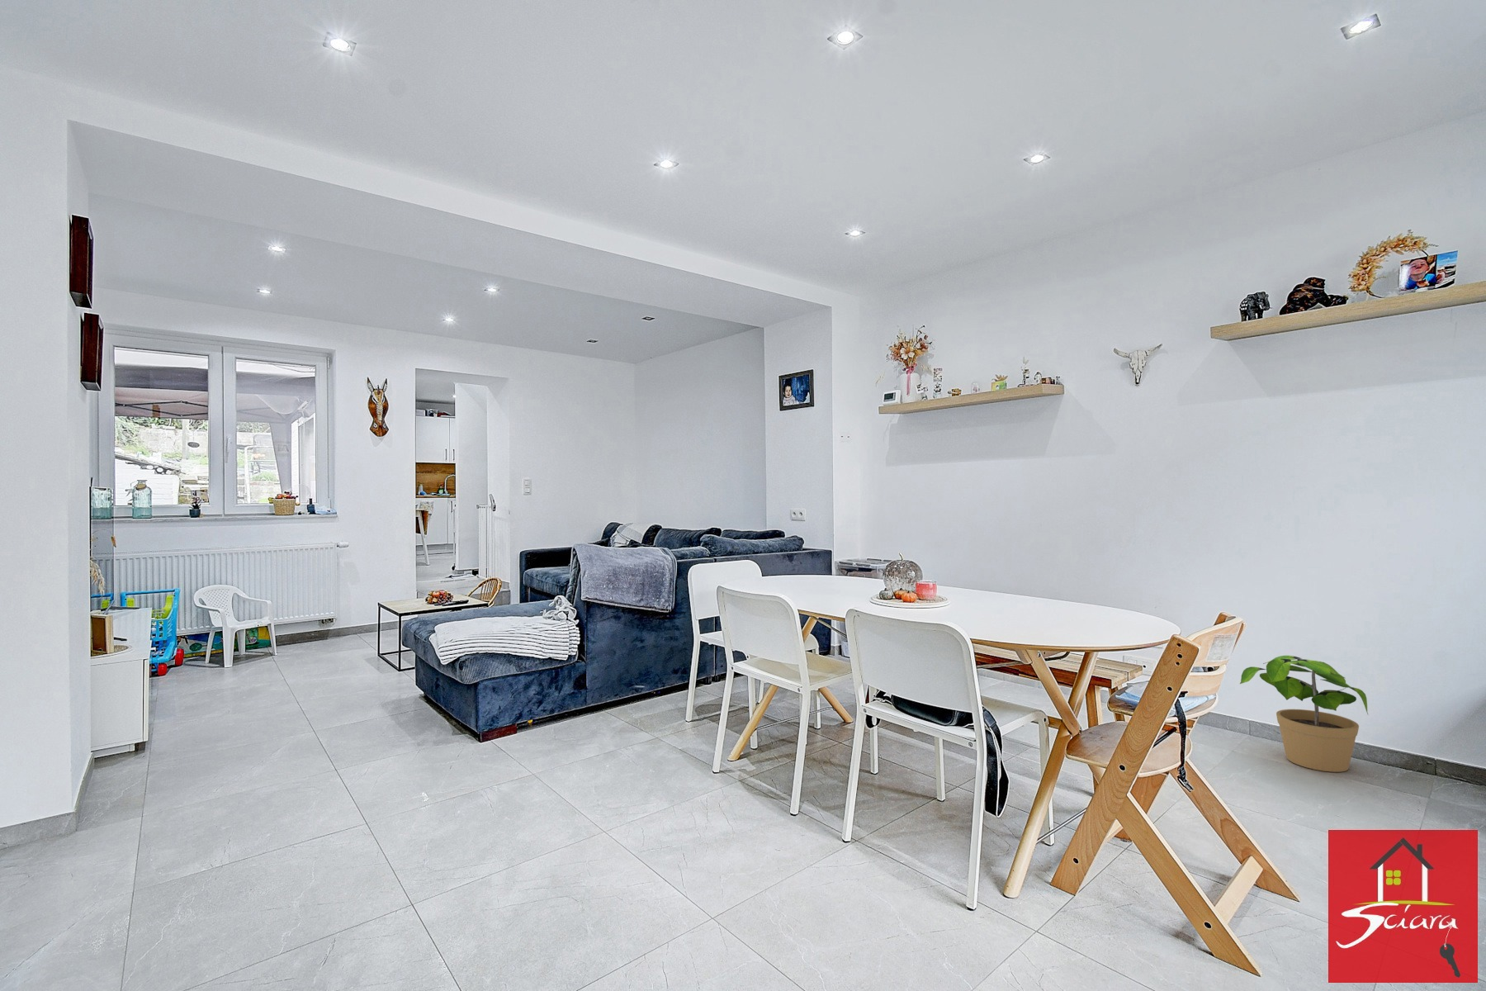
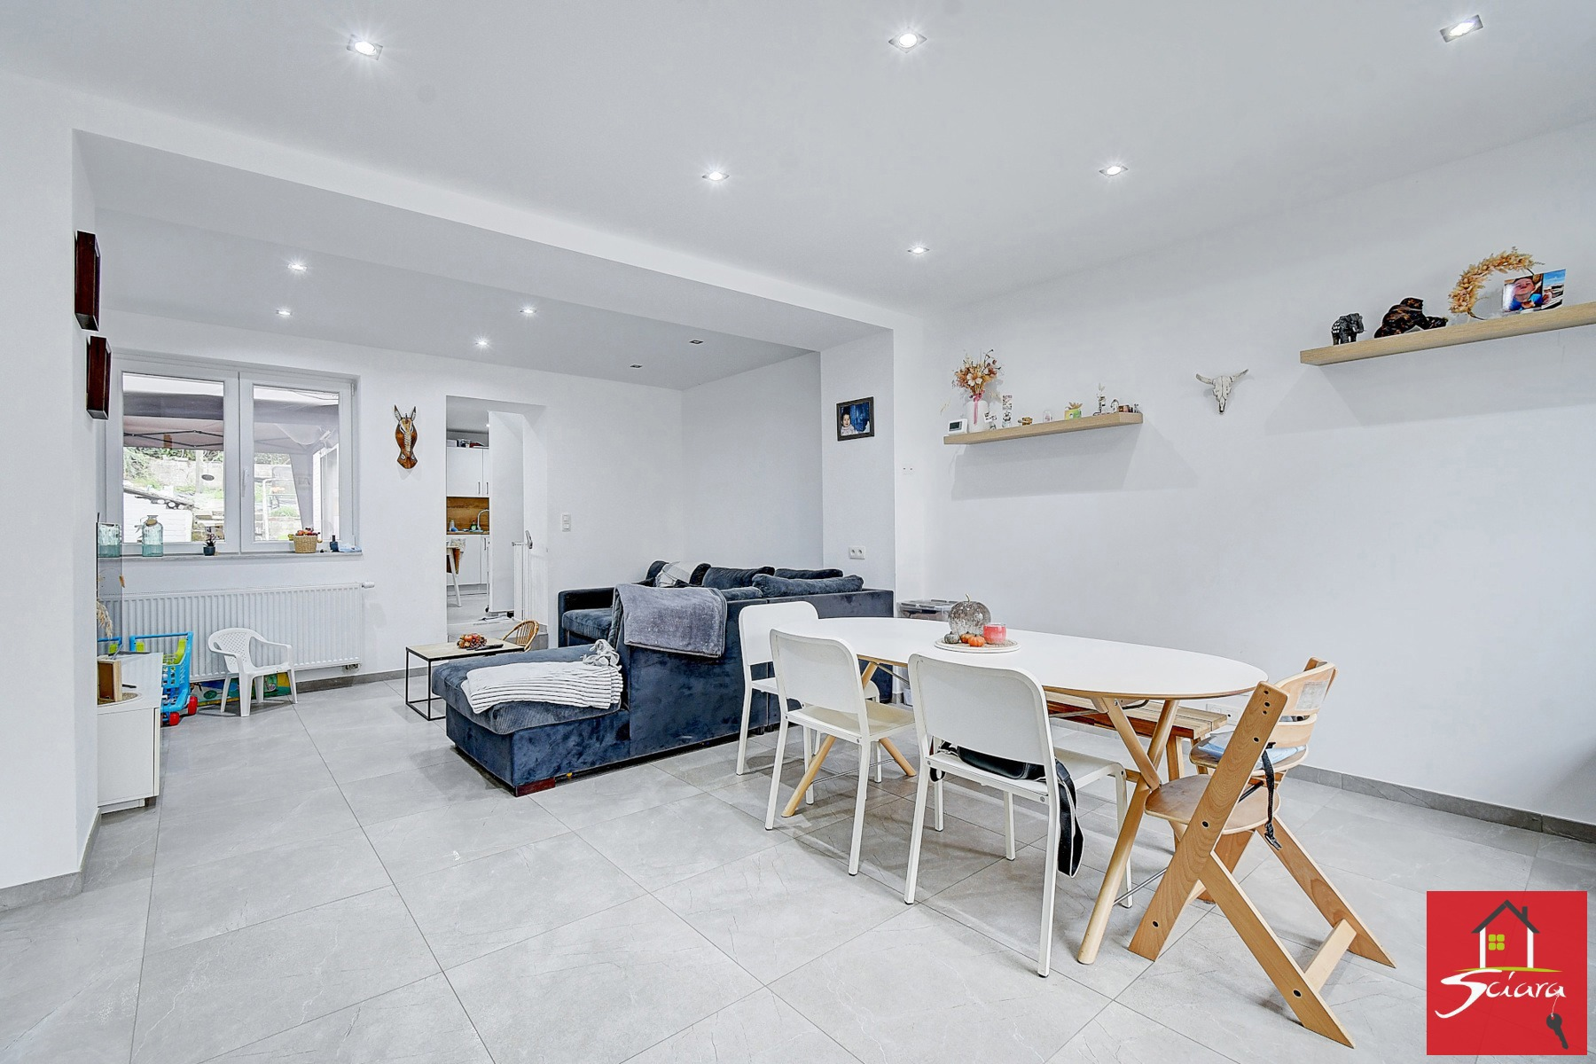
- potted plant [1239,655,1369,773]
